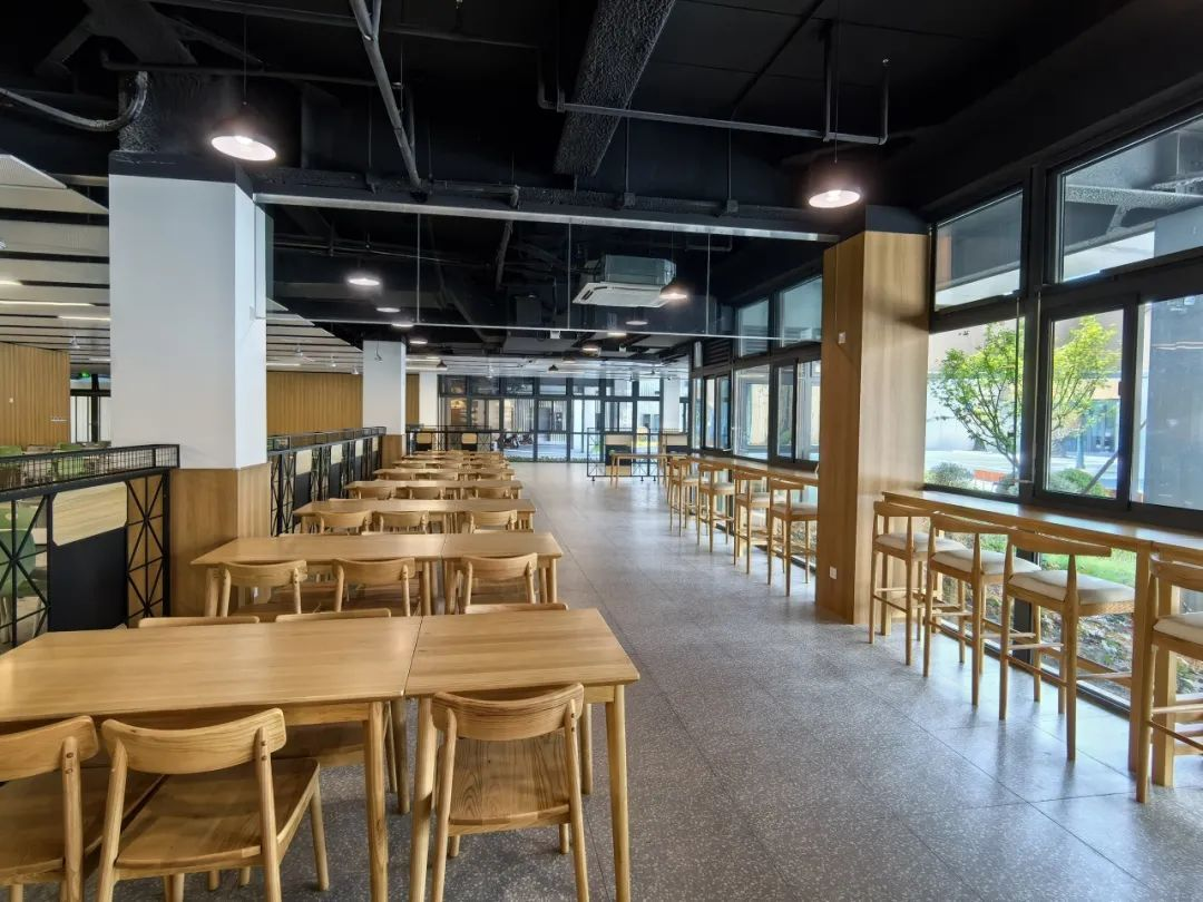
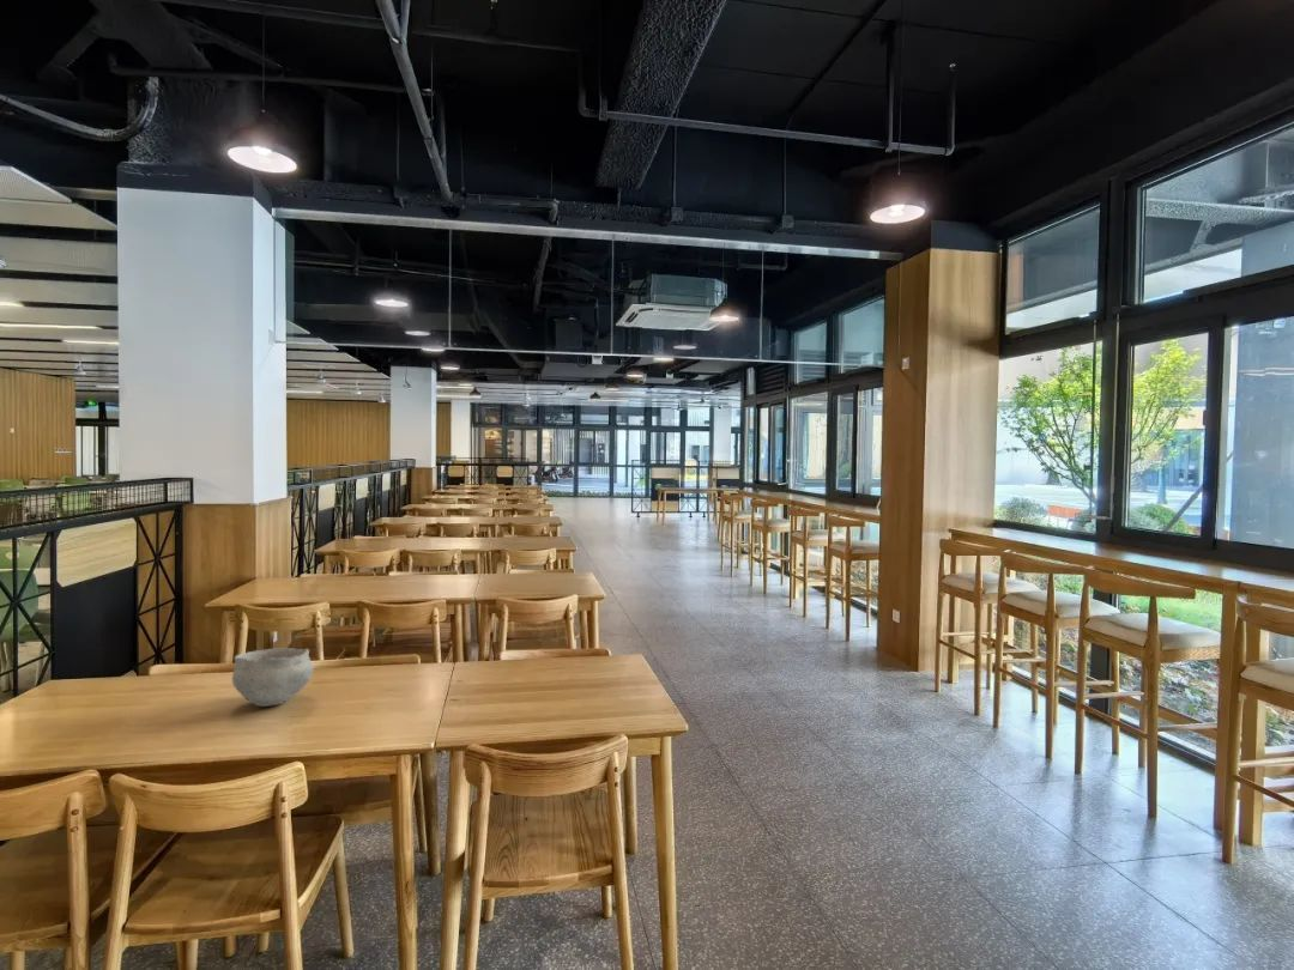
+ bowl [231,647,315,708]
